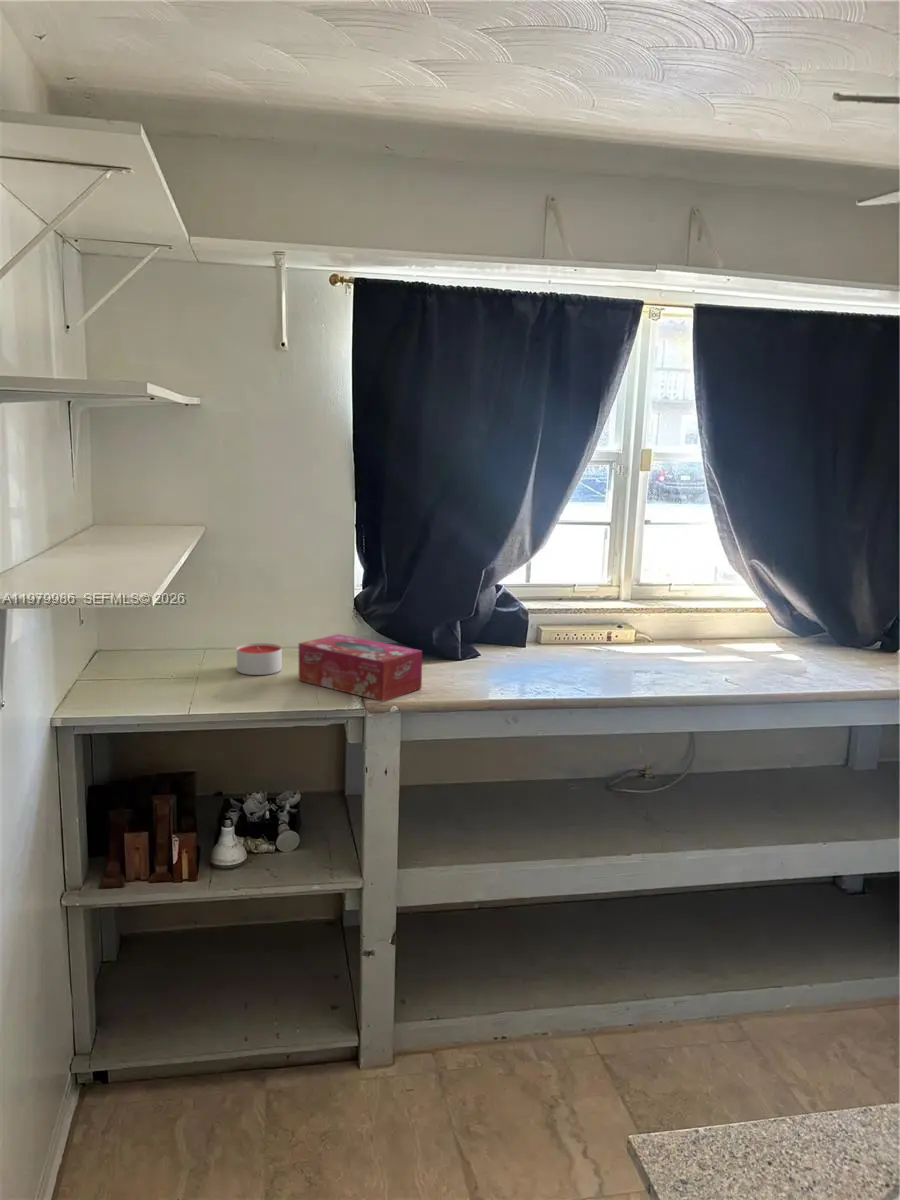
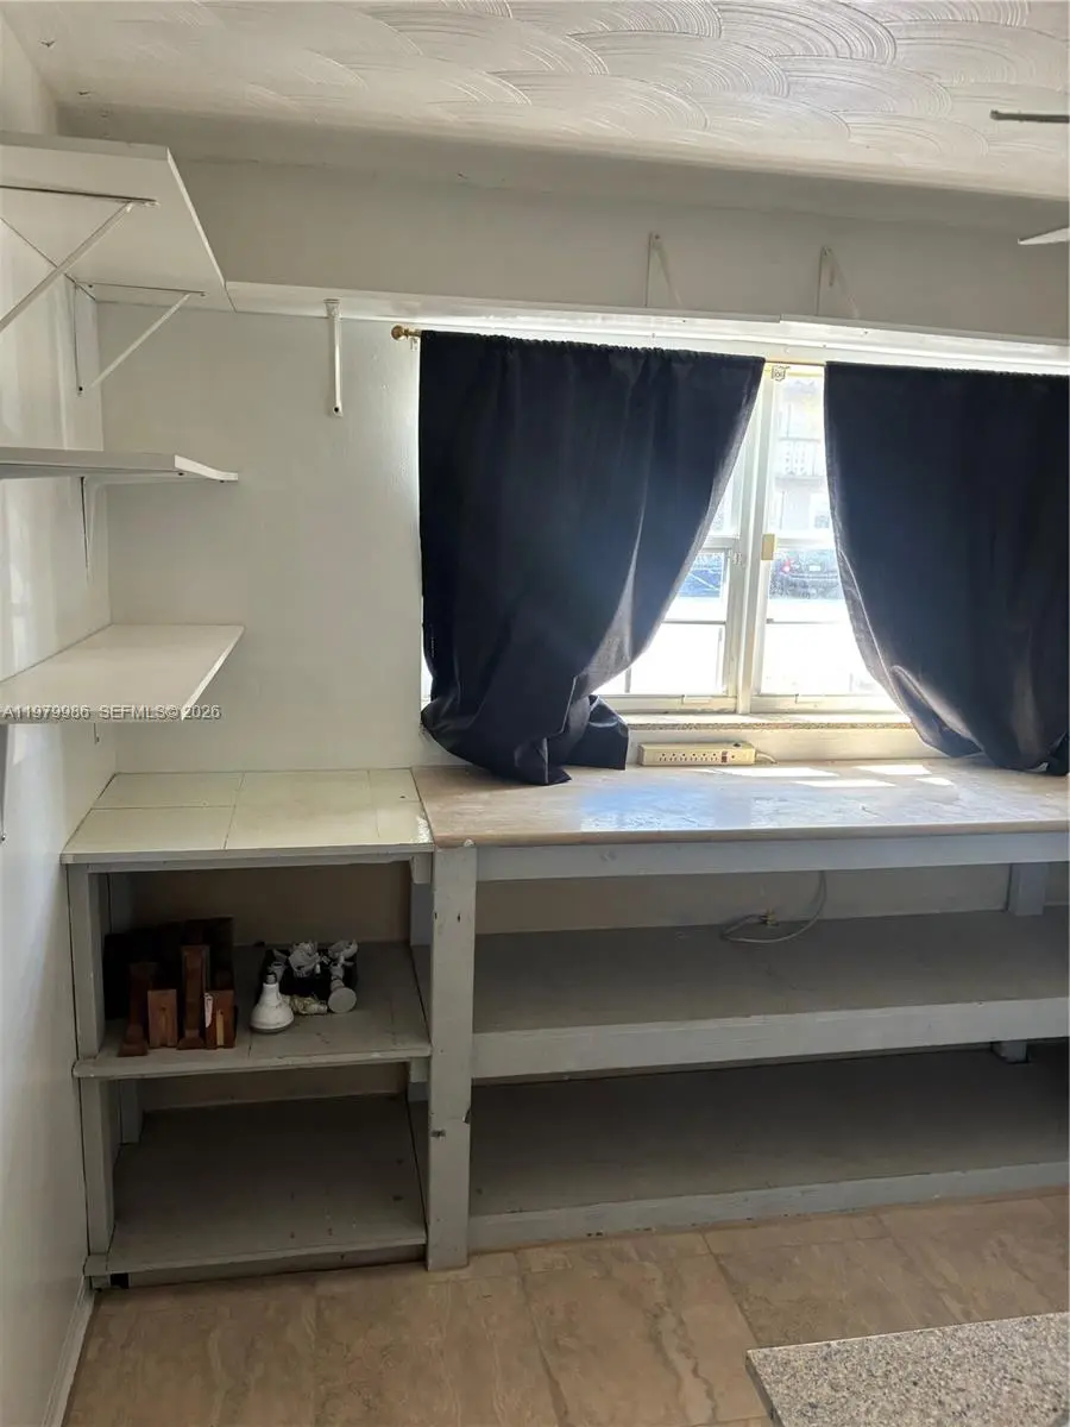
- tissue box [298,633,423,702]
- candle [236,642,283,676]
